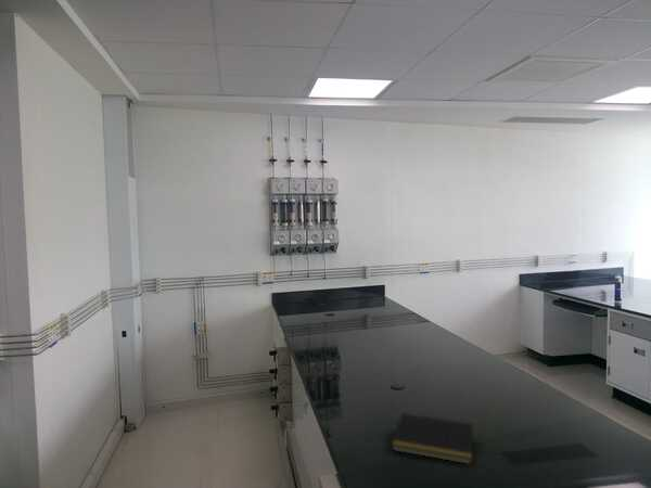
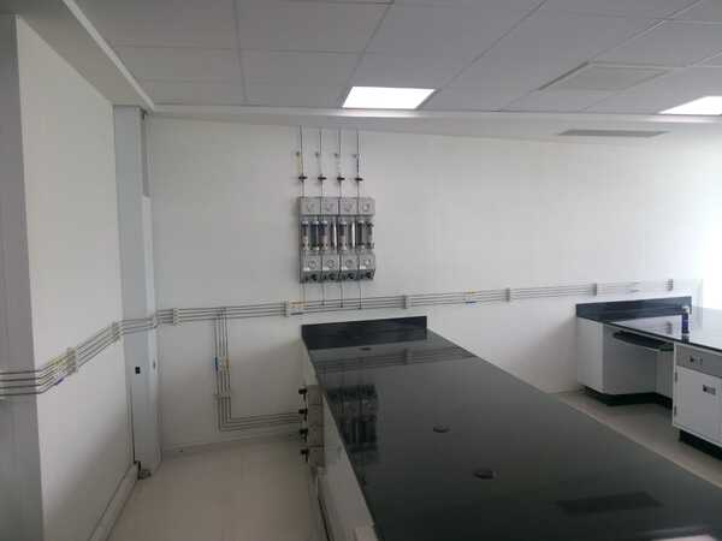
- notepad [391,412,474,465]
